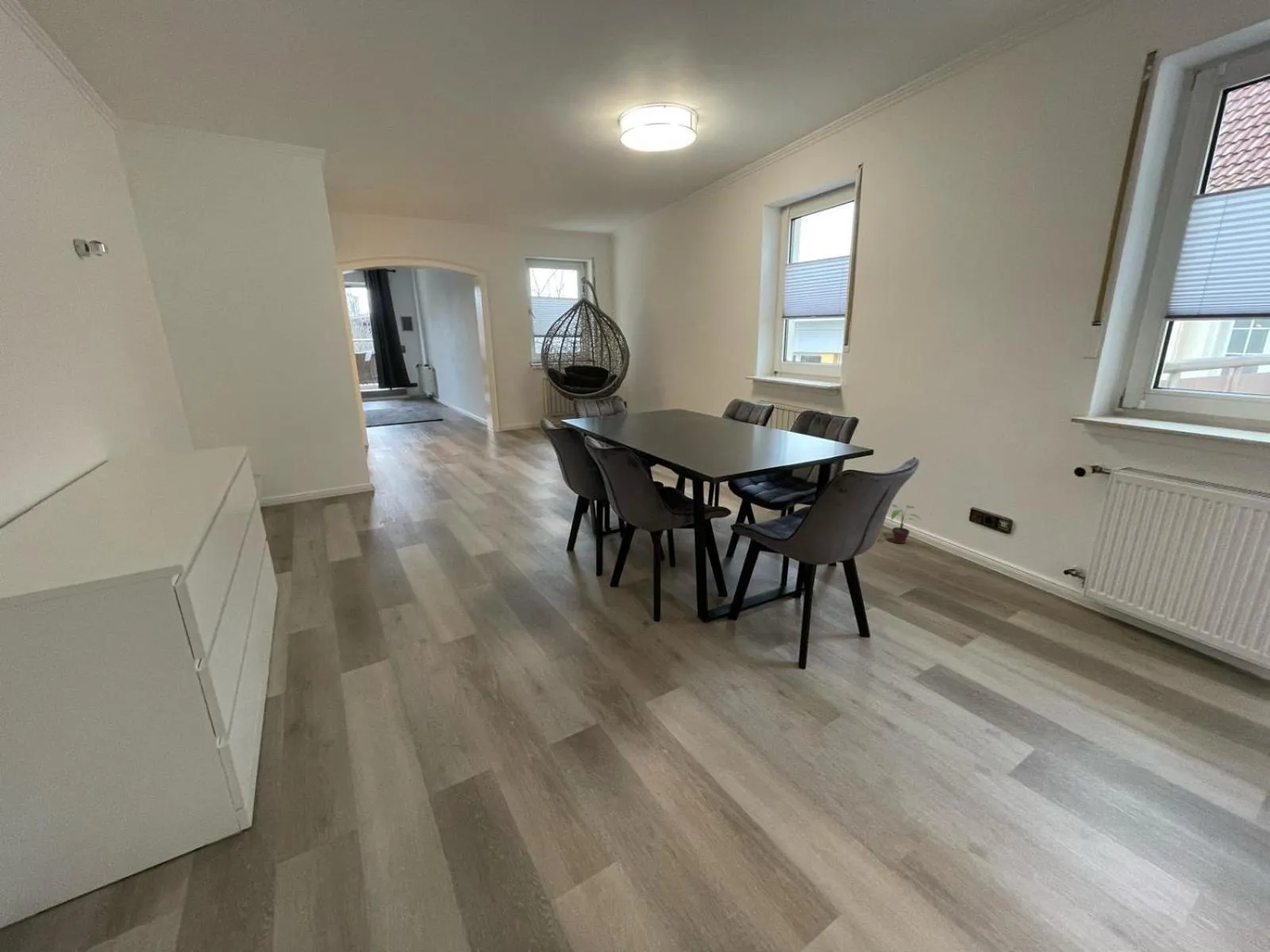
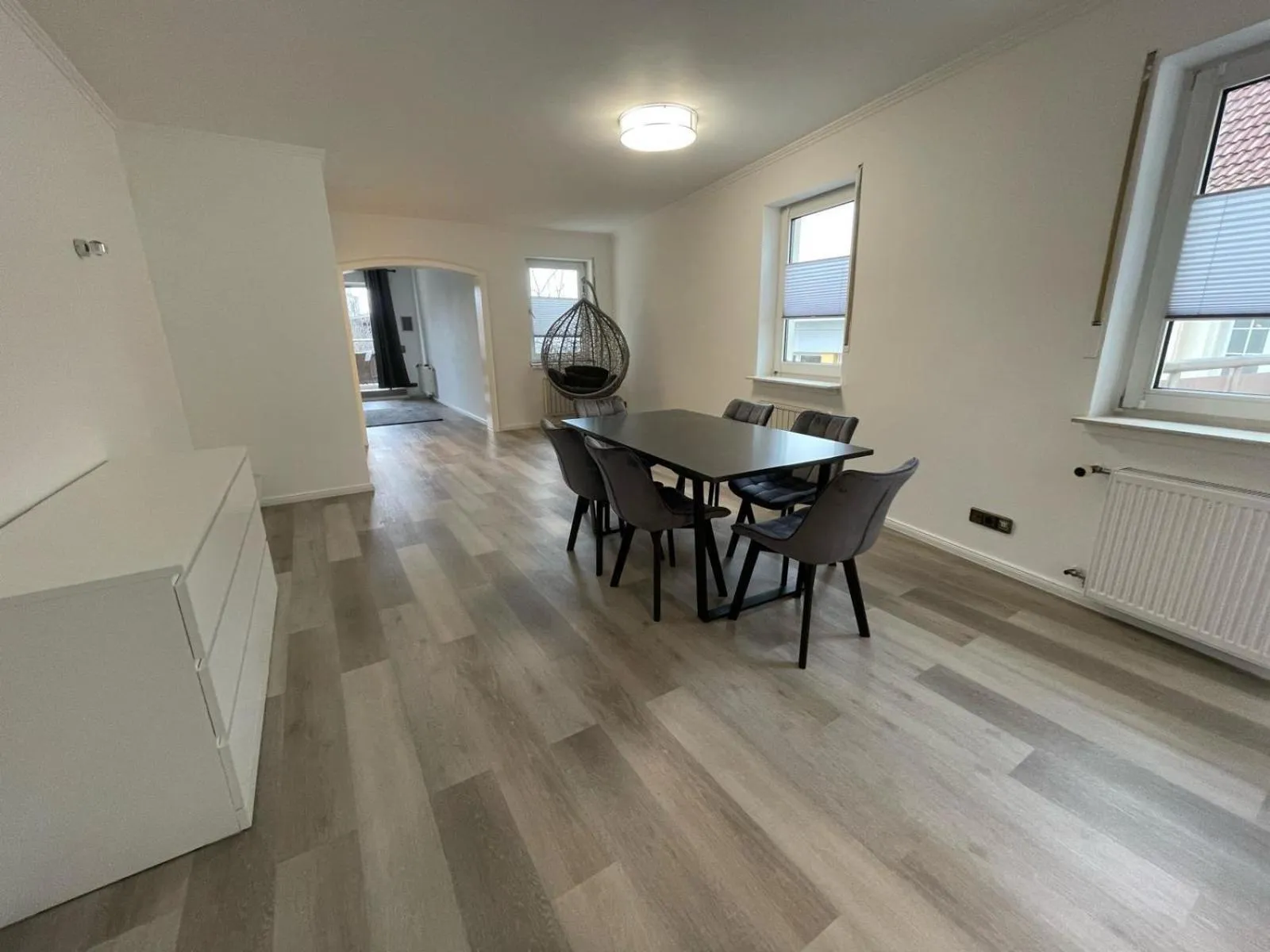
- potted plant [891,504,922,544]
